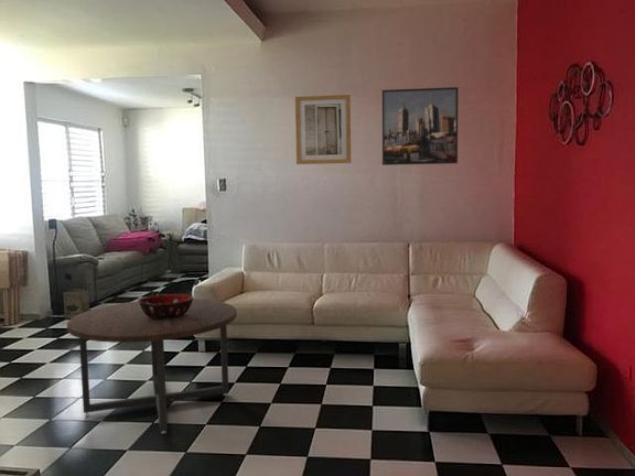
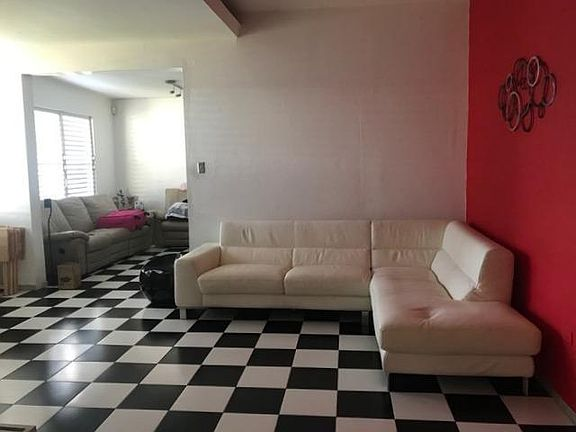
- coffee table [66,298,238,435]
- decorative bowl [137,293,195,320]
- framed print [381,86,460,166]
- wall art [294,94,352,165]
